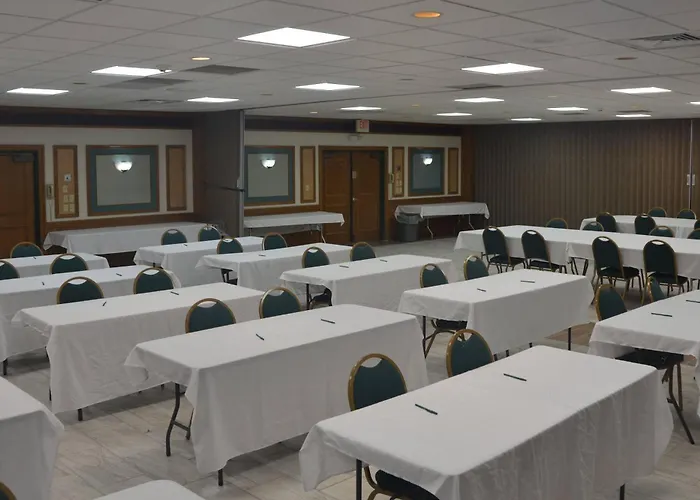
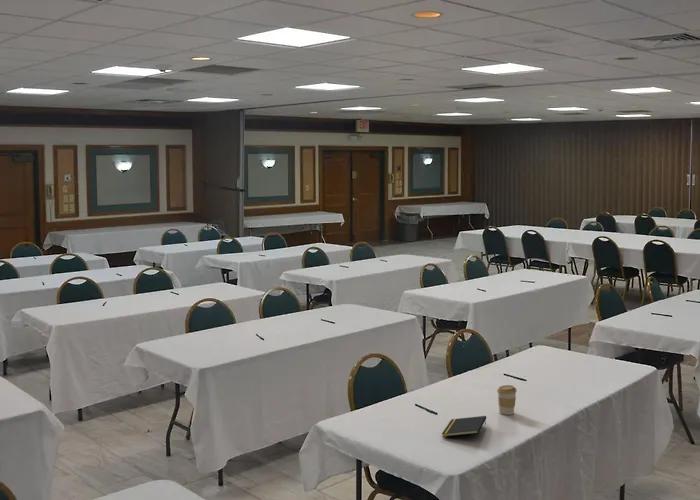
+ coffee cup [496,384,518,416]
+ notepad [441,415,487,438]
